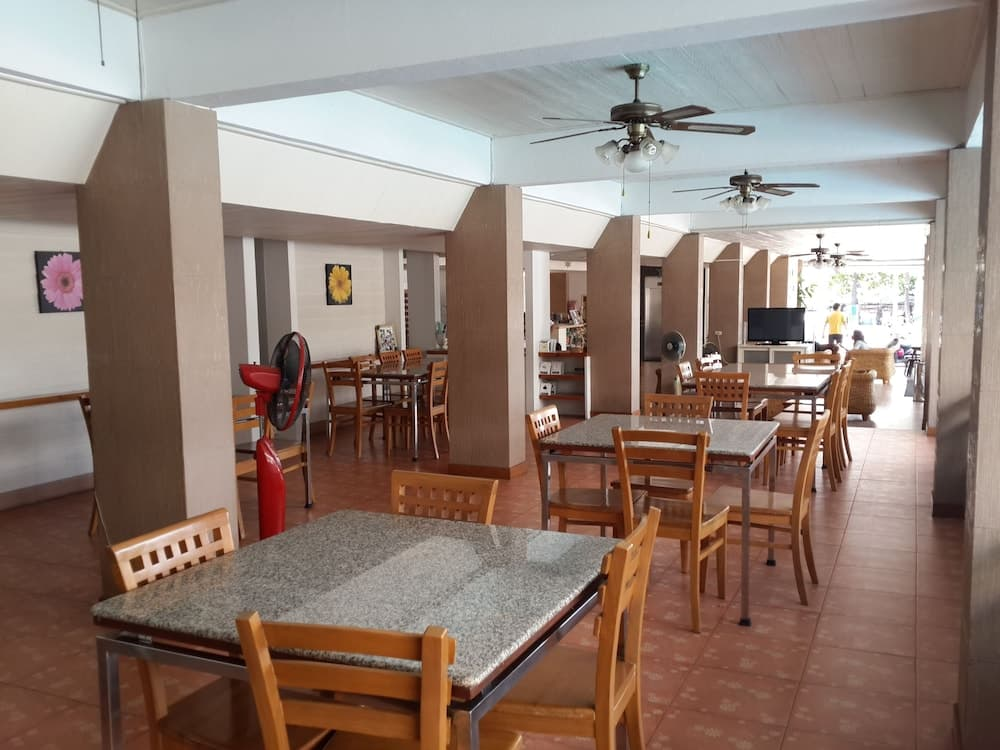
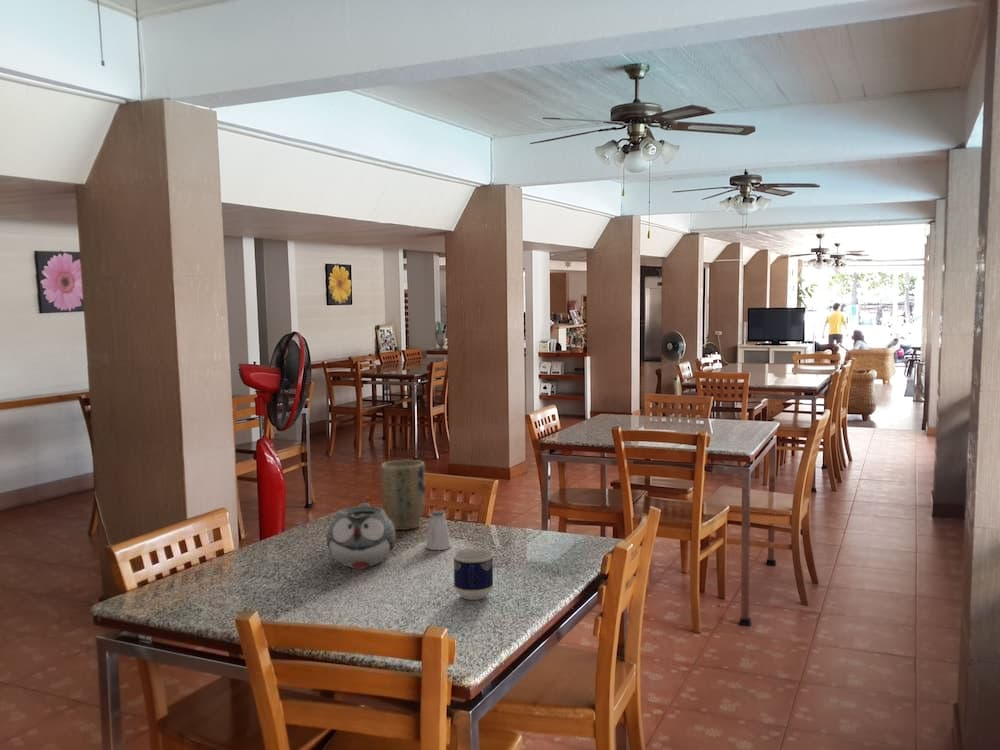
+ cup [451,547,495,601]
+ plant pot [380,459,426,531]
+ saltshaker [425,509,452,551]
+ teapot [326,502,397,570]
